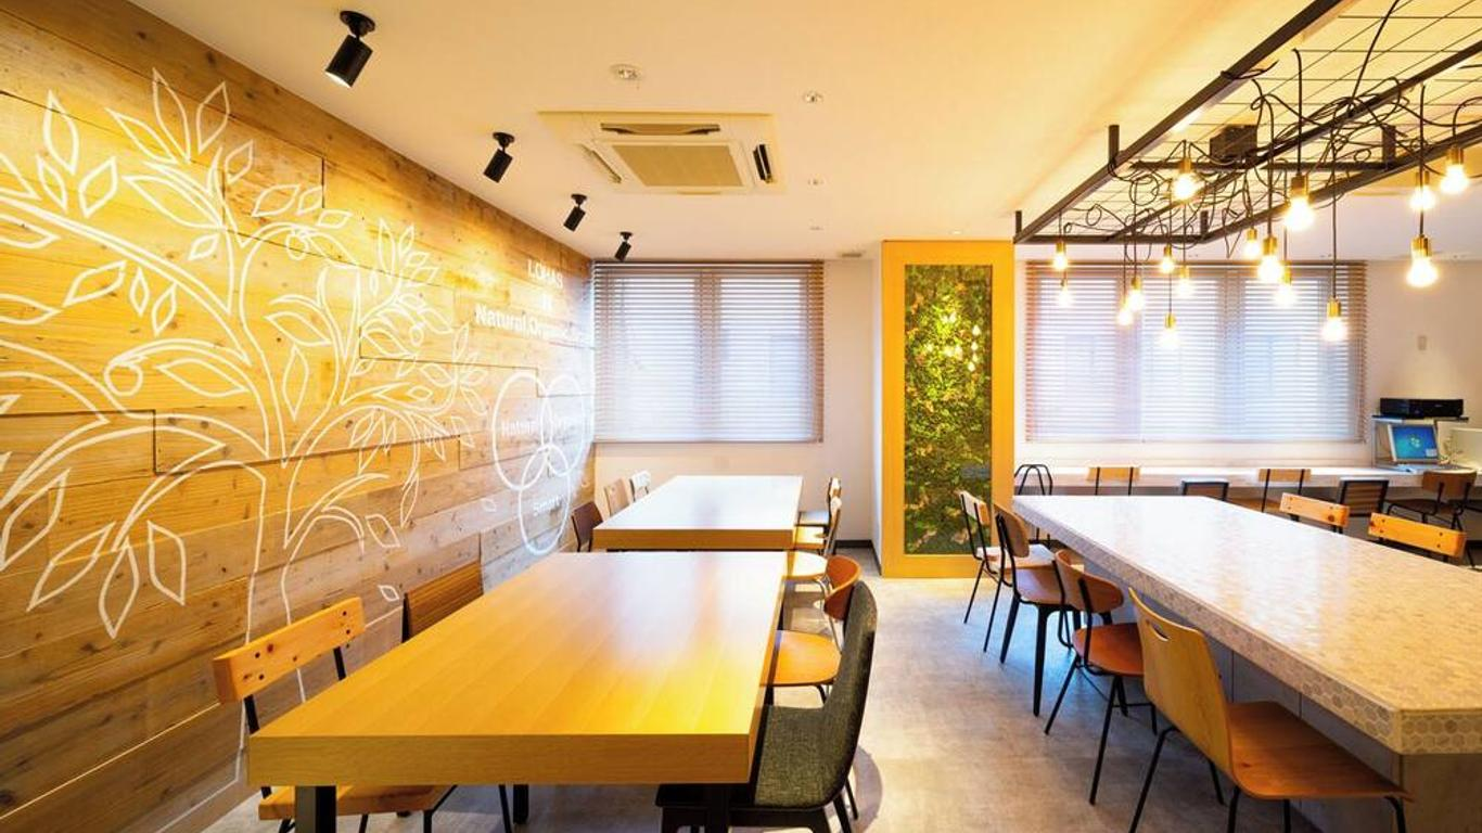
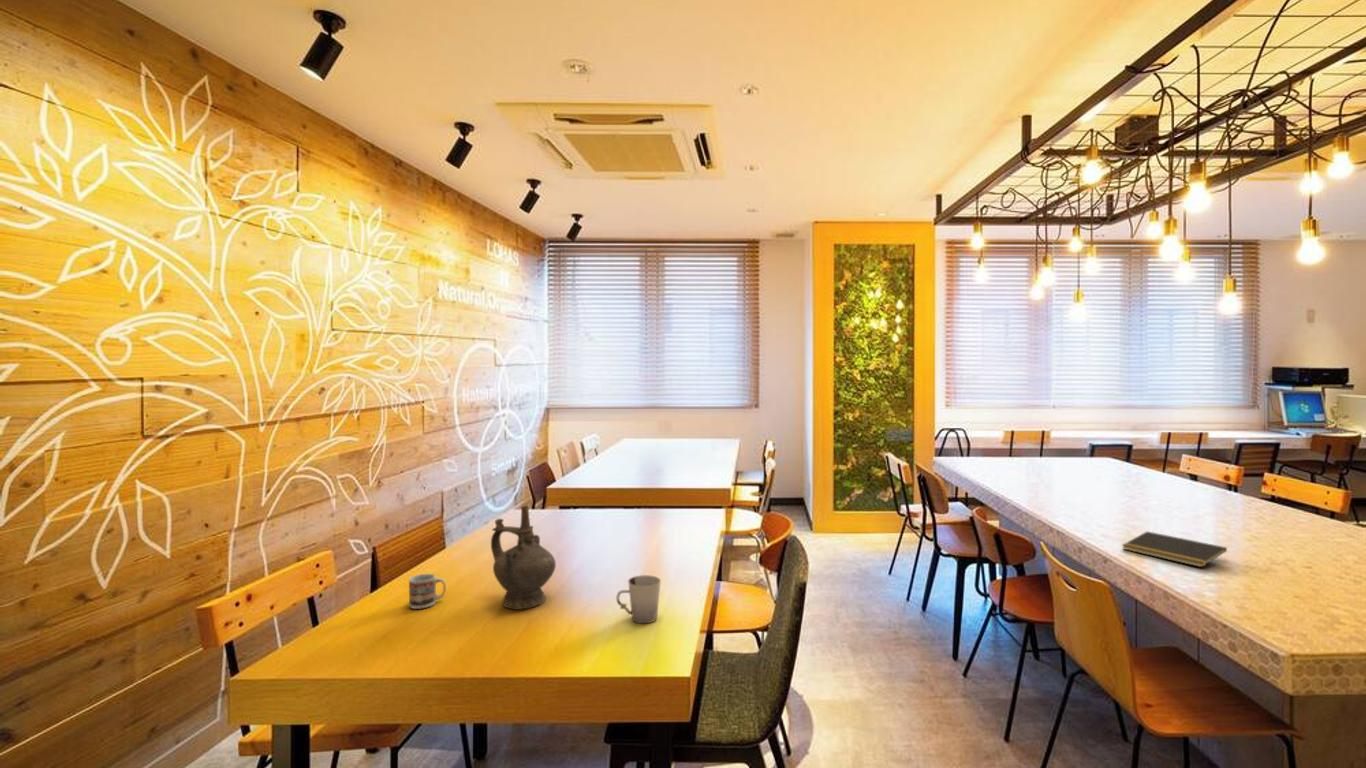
+ cup [615,574,662,624]
+ ceremonial vessel [490,505,557,610]
+ notepad [1121,530,1228,568]
+ cup [408,573,447,610]
